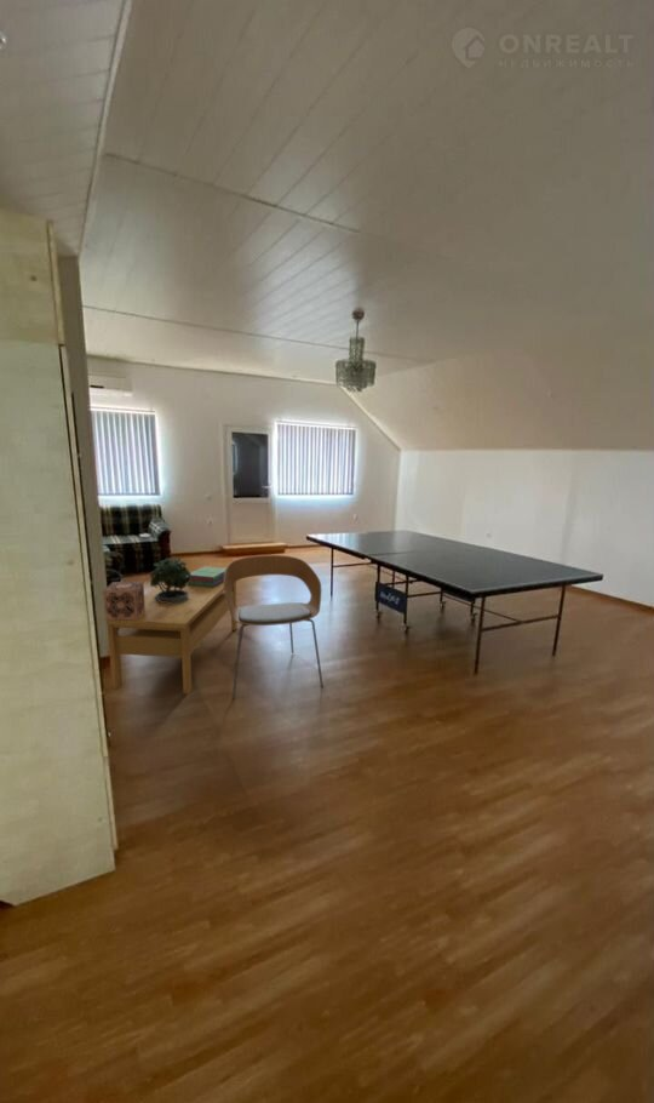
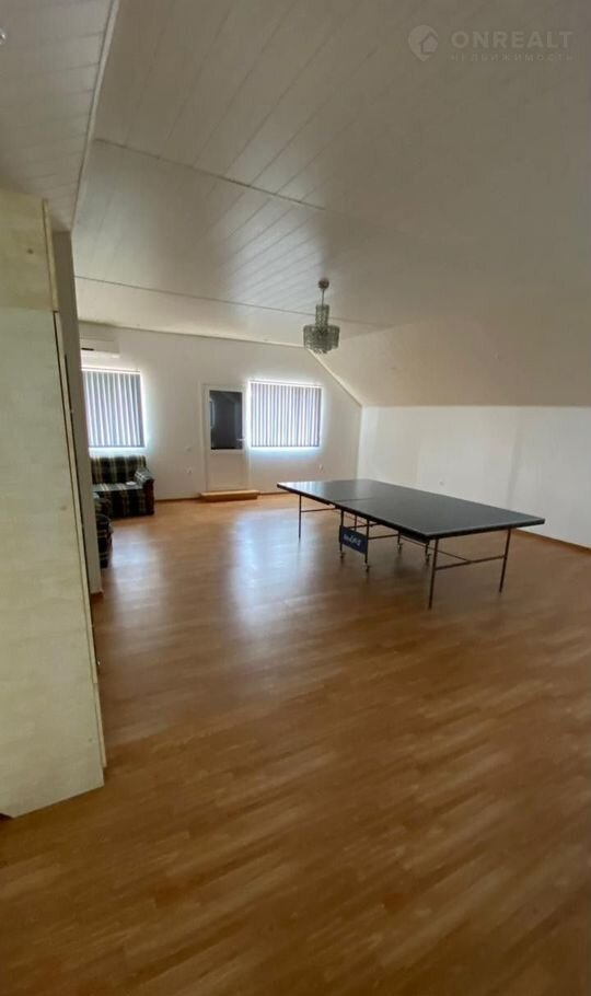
- decorative box [102,581,145,622]
- coffee table [105,576,239,695]
- chair [224,554,325,699]
- potted plant [149,552,191,605]
- stack of books [187,565,226,588]
